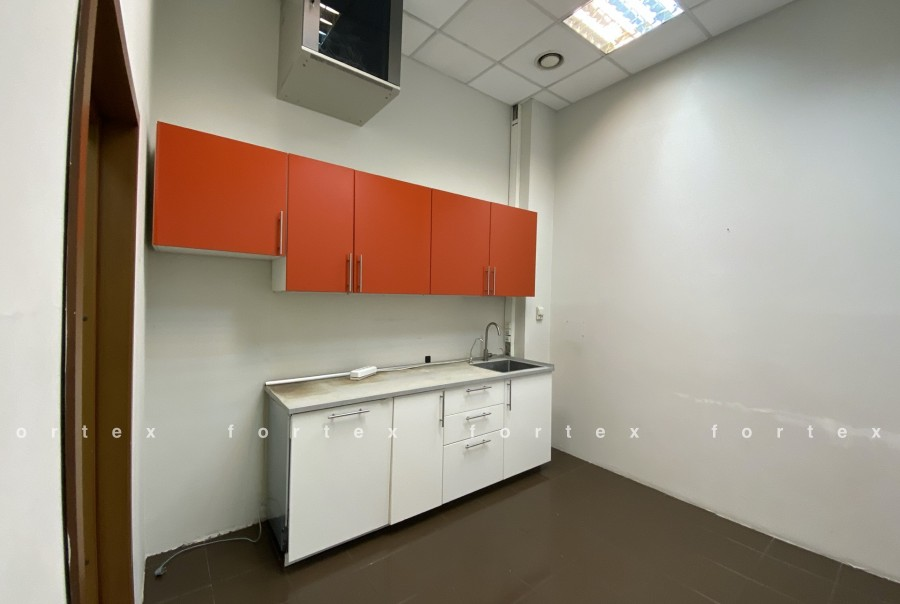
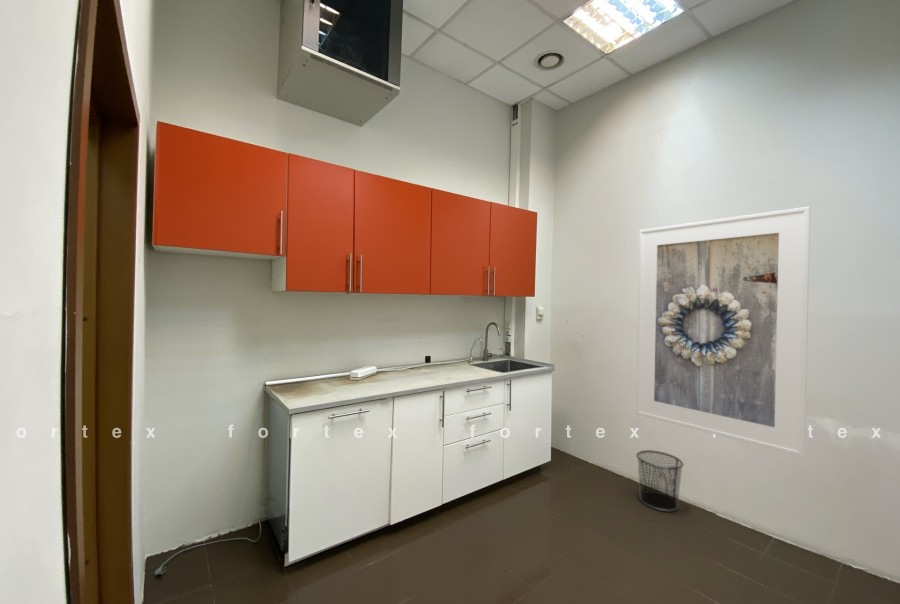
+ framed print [635,206,811,458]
+ waste bin [635,449,684,513]
